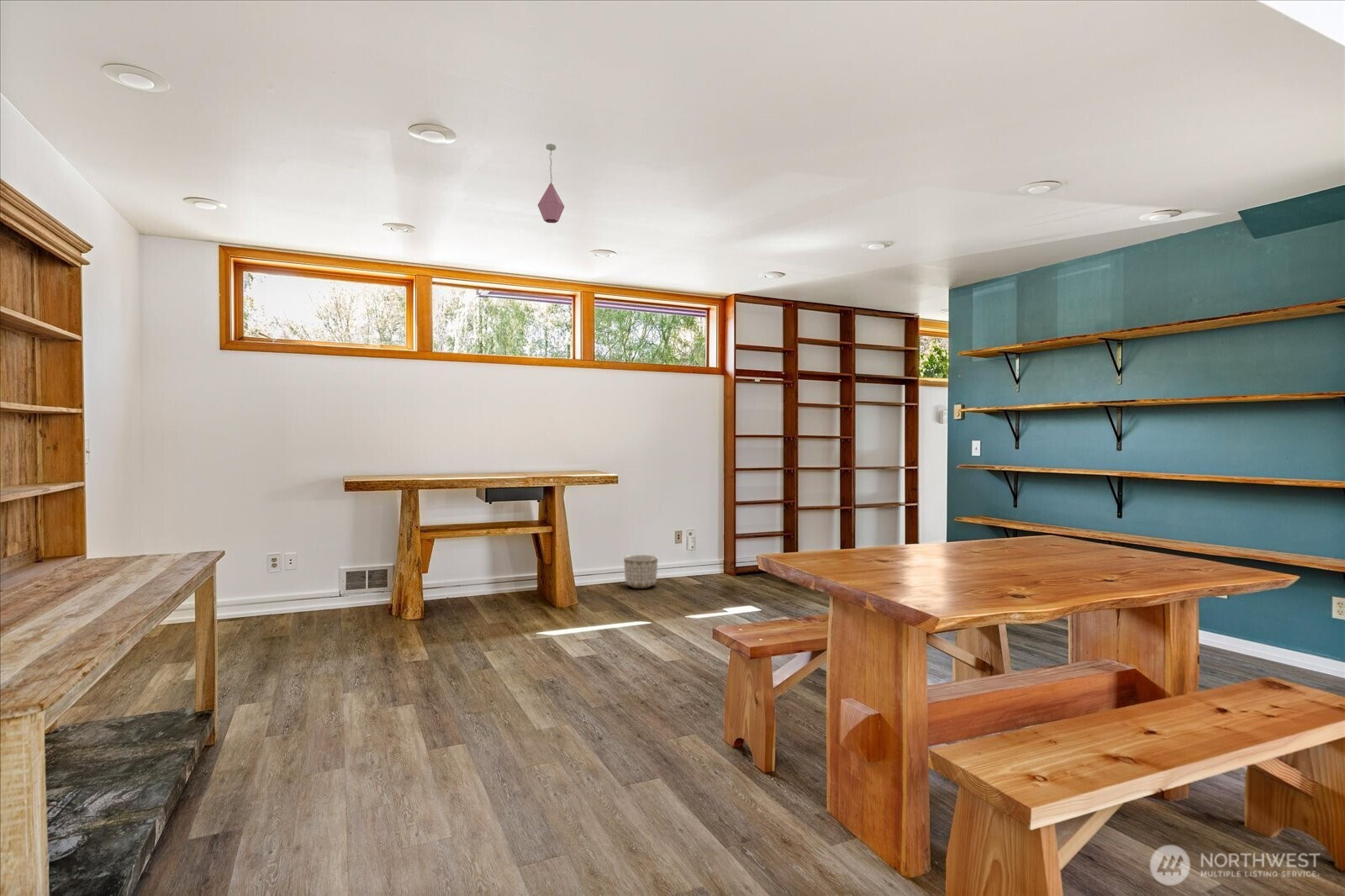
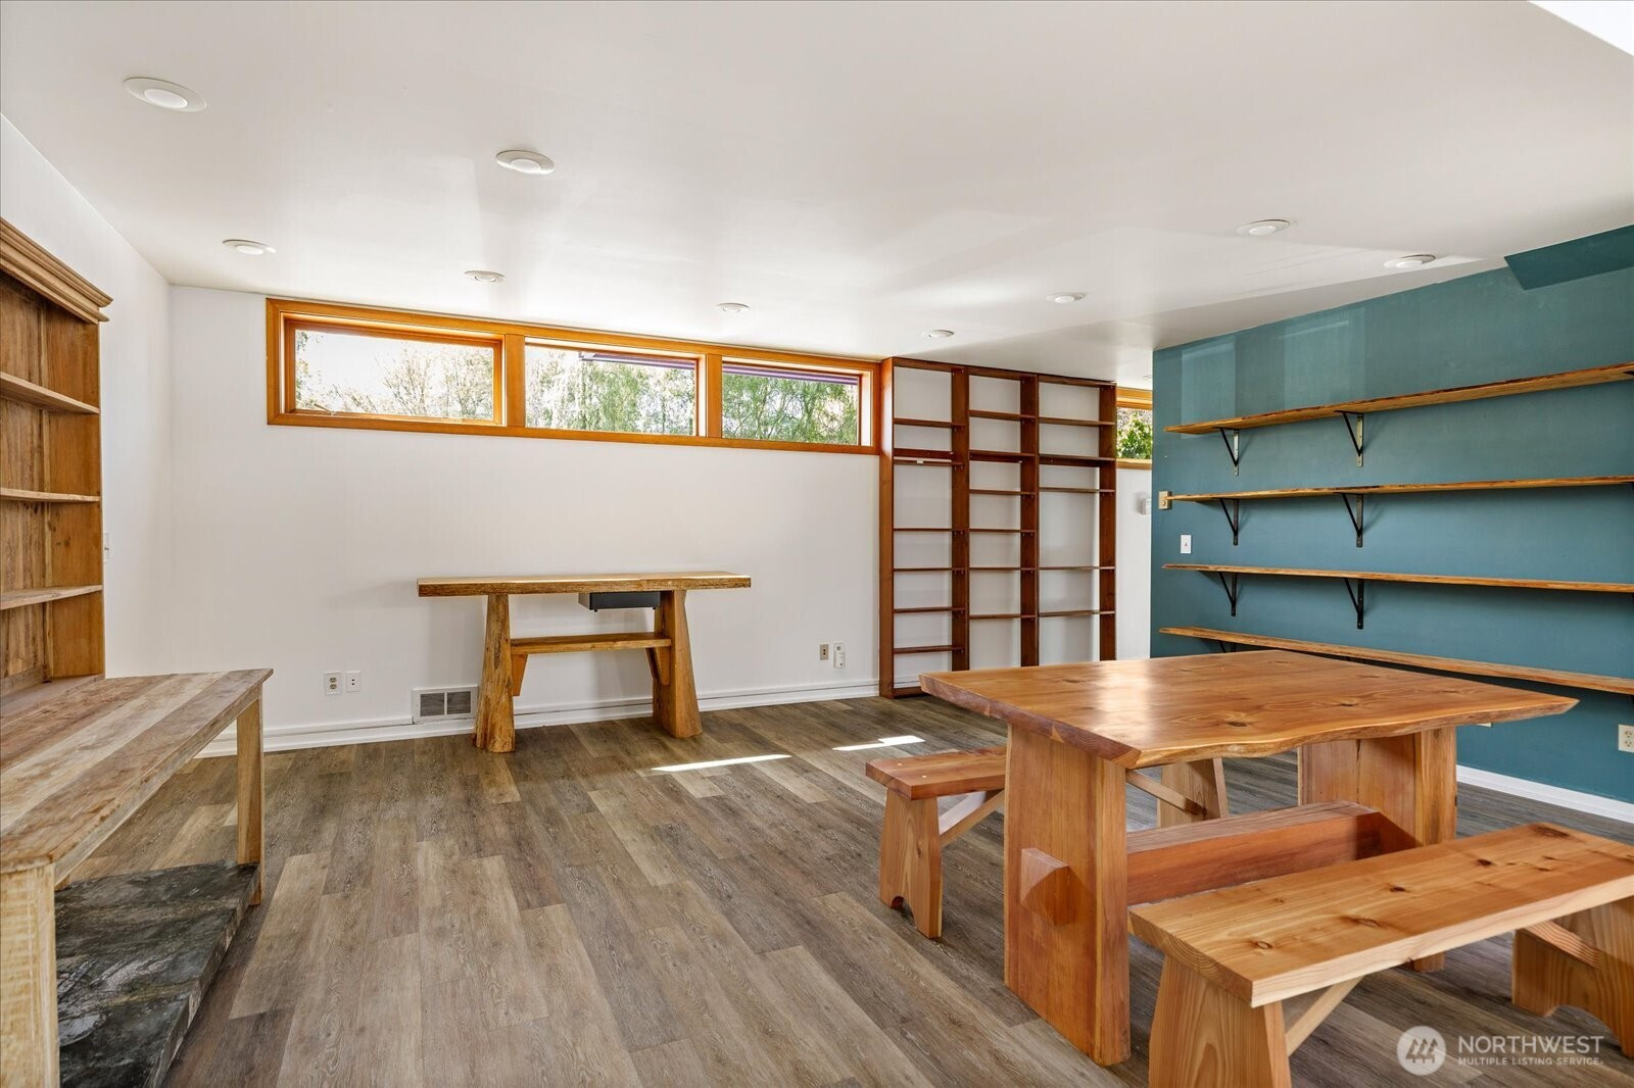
- pendant light [537,143,565,224]
- planter [623,554,659,589]
